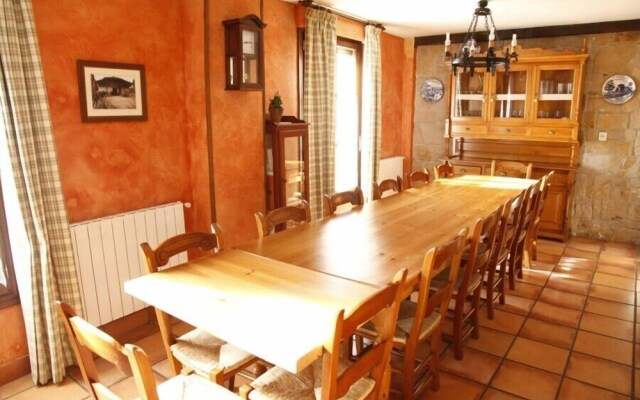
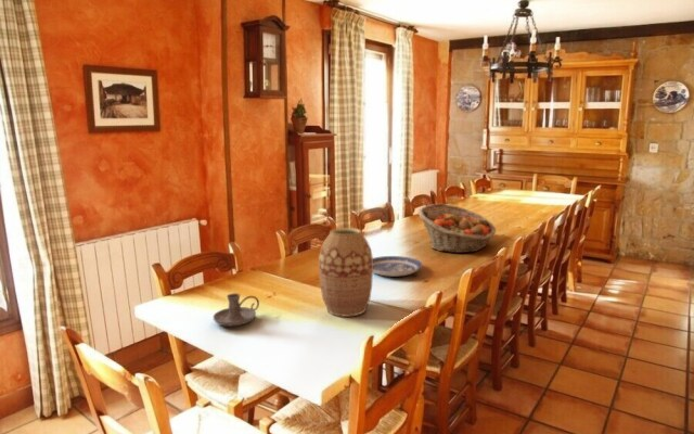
+ plate [373,255,423,278]
+ vase [318,227,374,318]
+ candle holder [213,292,260,327]
+ fruit basket [417,203,497,254]
